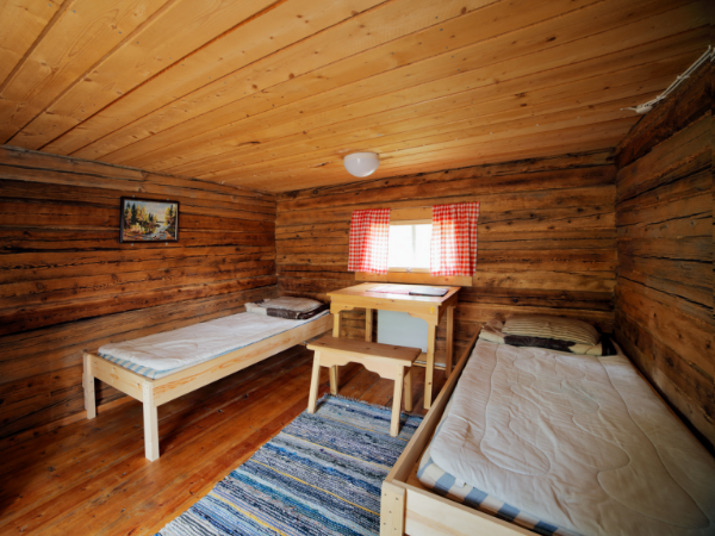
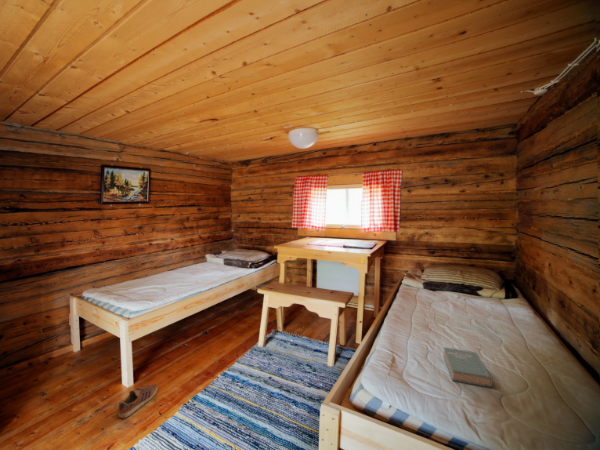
+ sneaker [118,383,159,419]
+ book [442,346,494,388]
